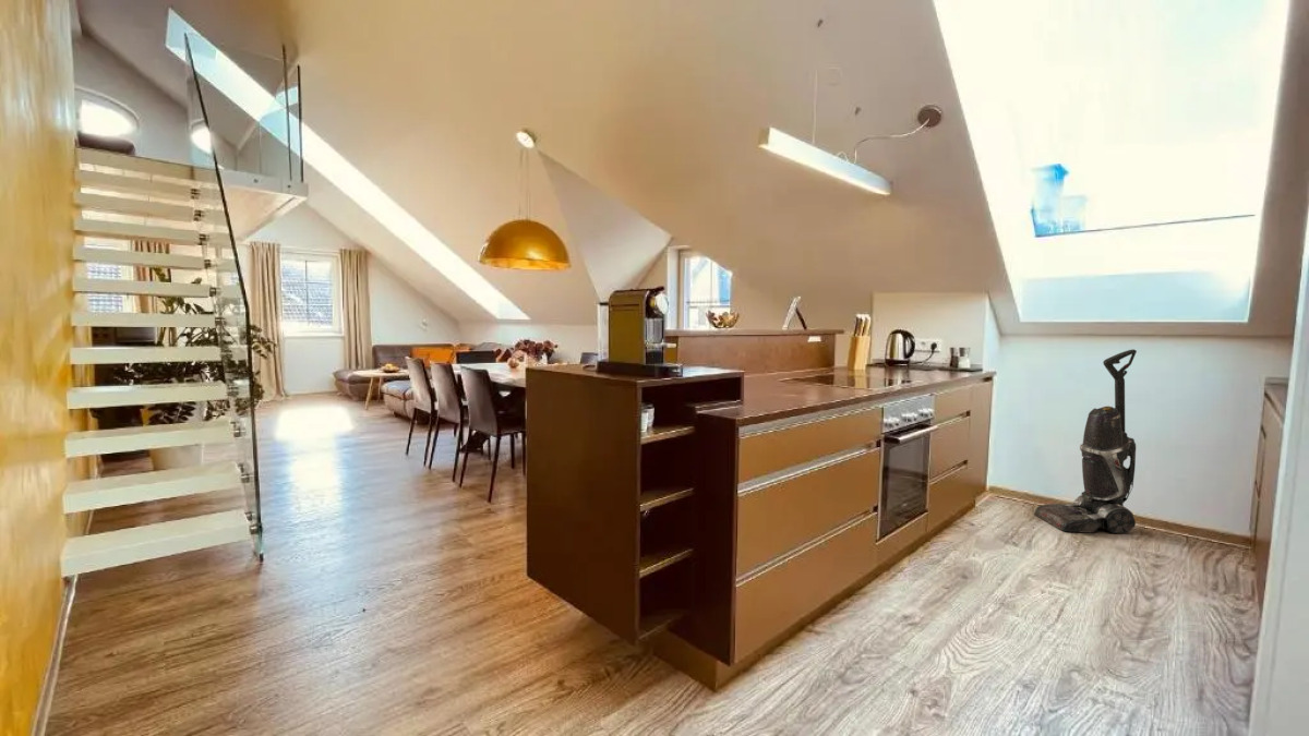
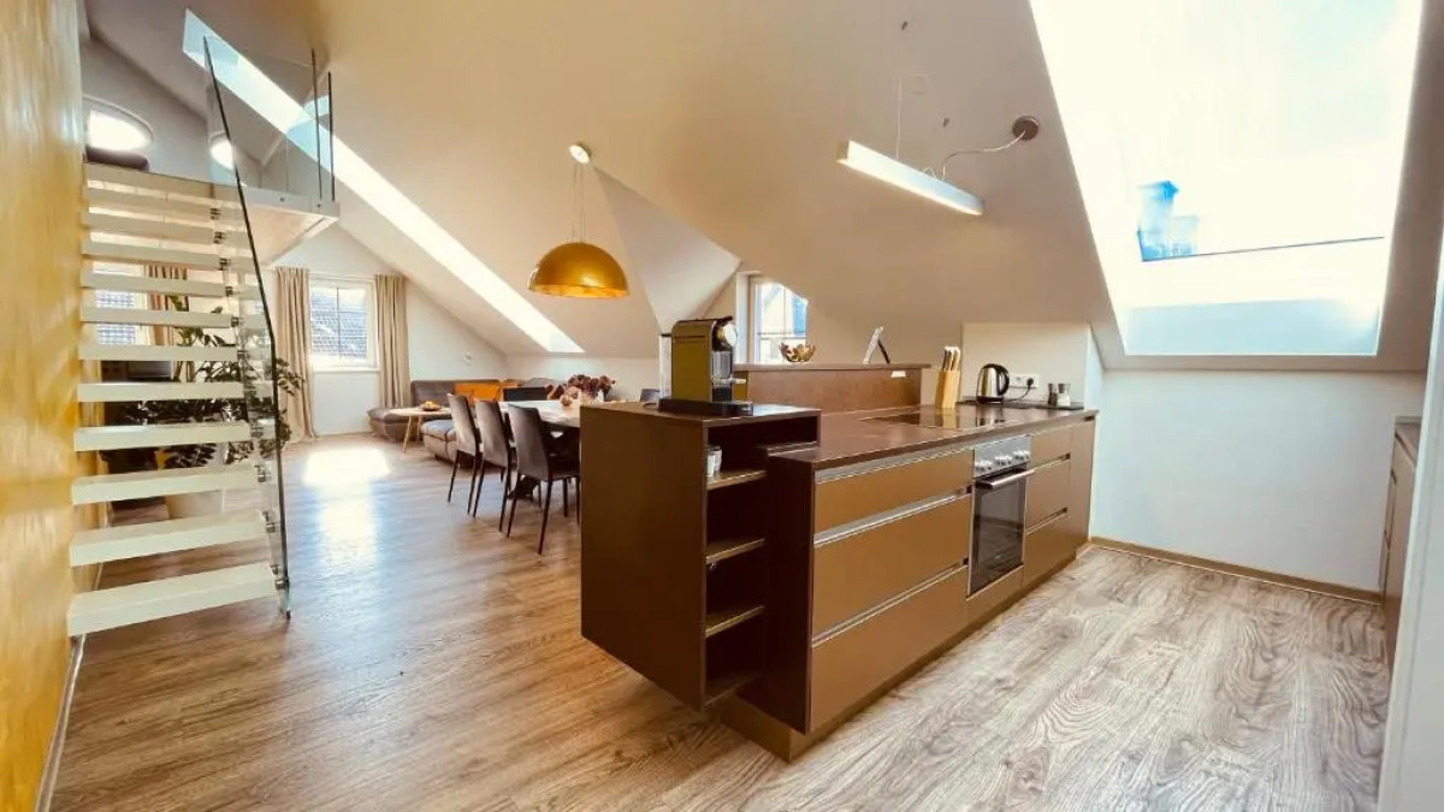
- vacuum cleaner [1033,348,1138,534]
